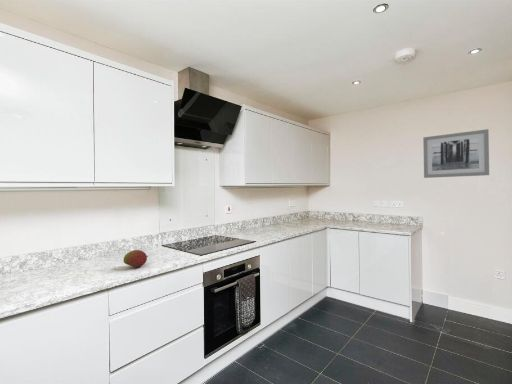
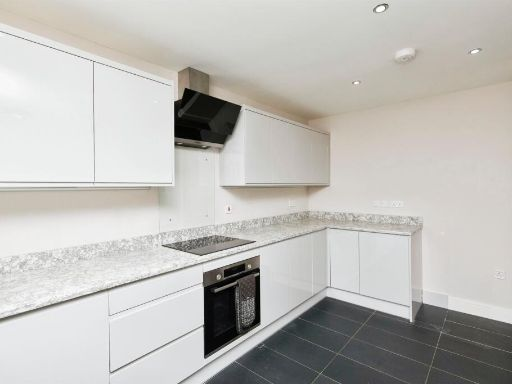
- fruit [123,249,149,268]
- wall art [422,128,490,179]
